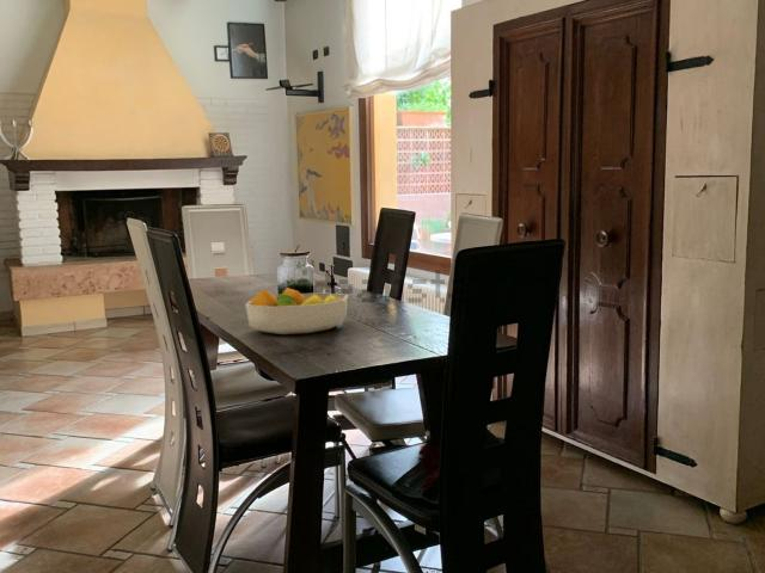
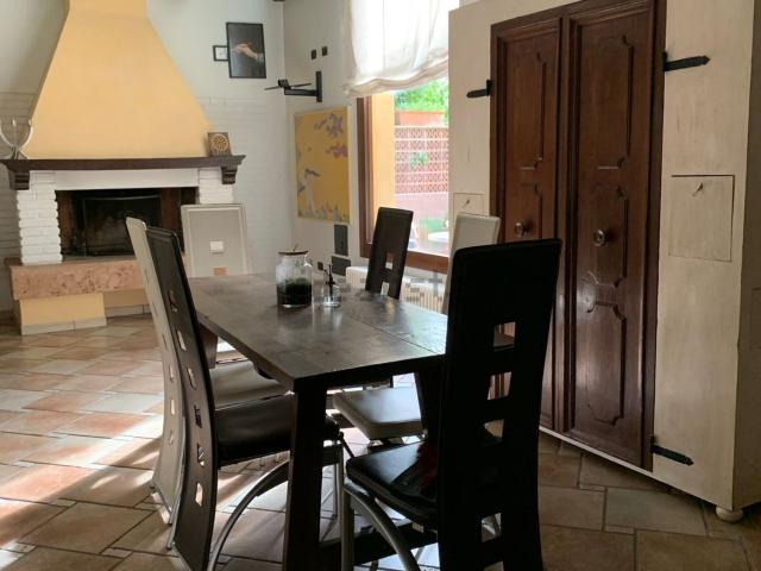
- fruit bowl [244,286,349,335]
